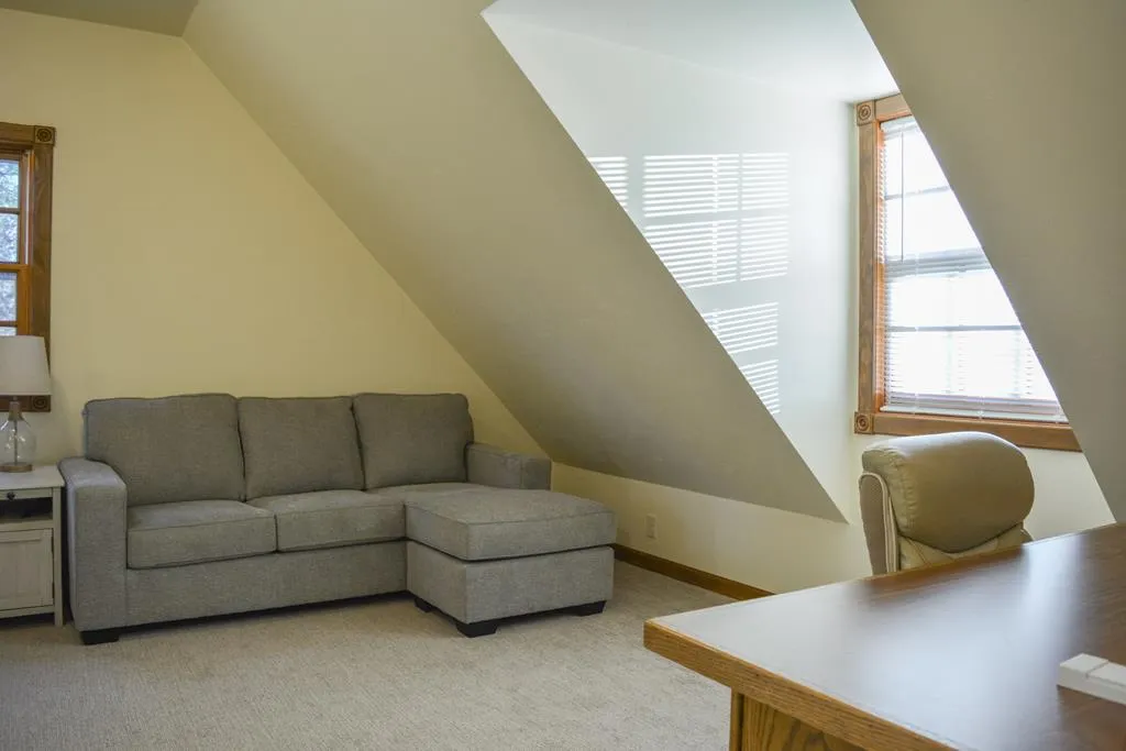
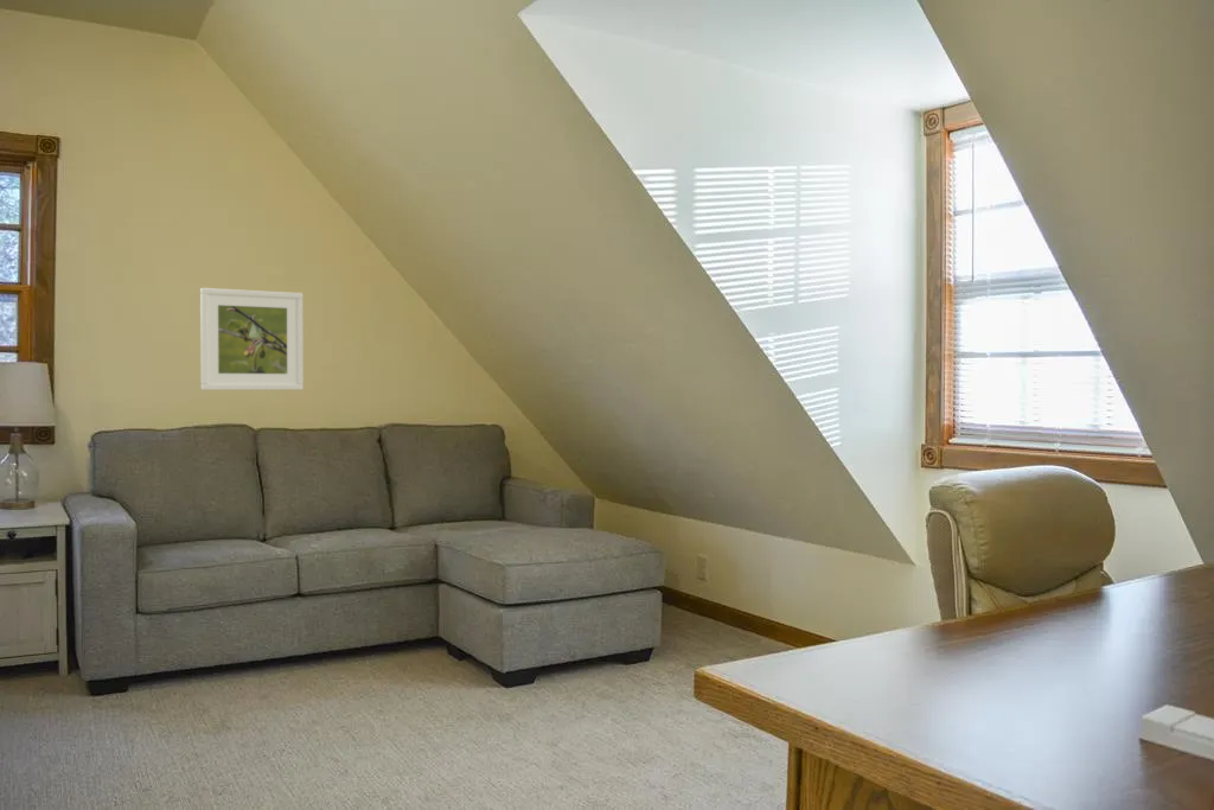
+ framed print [199,287,305,391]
